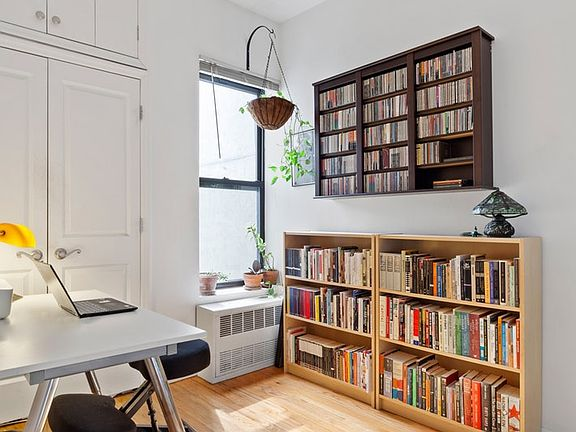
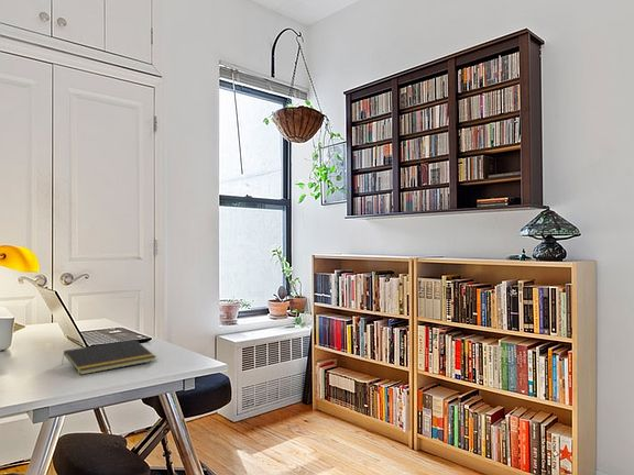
+ notepad [61,339,157,376]
